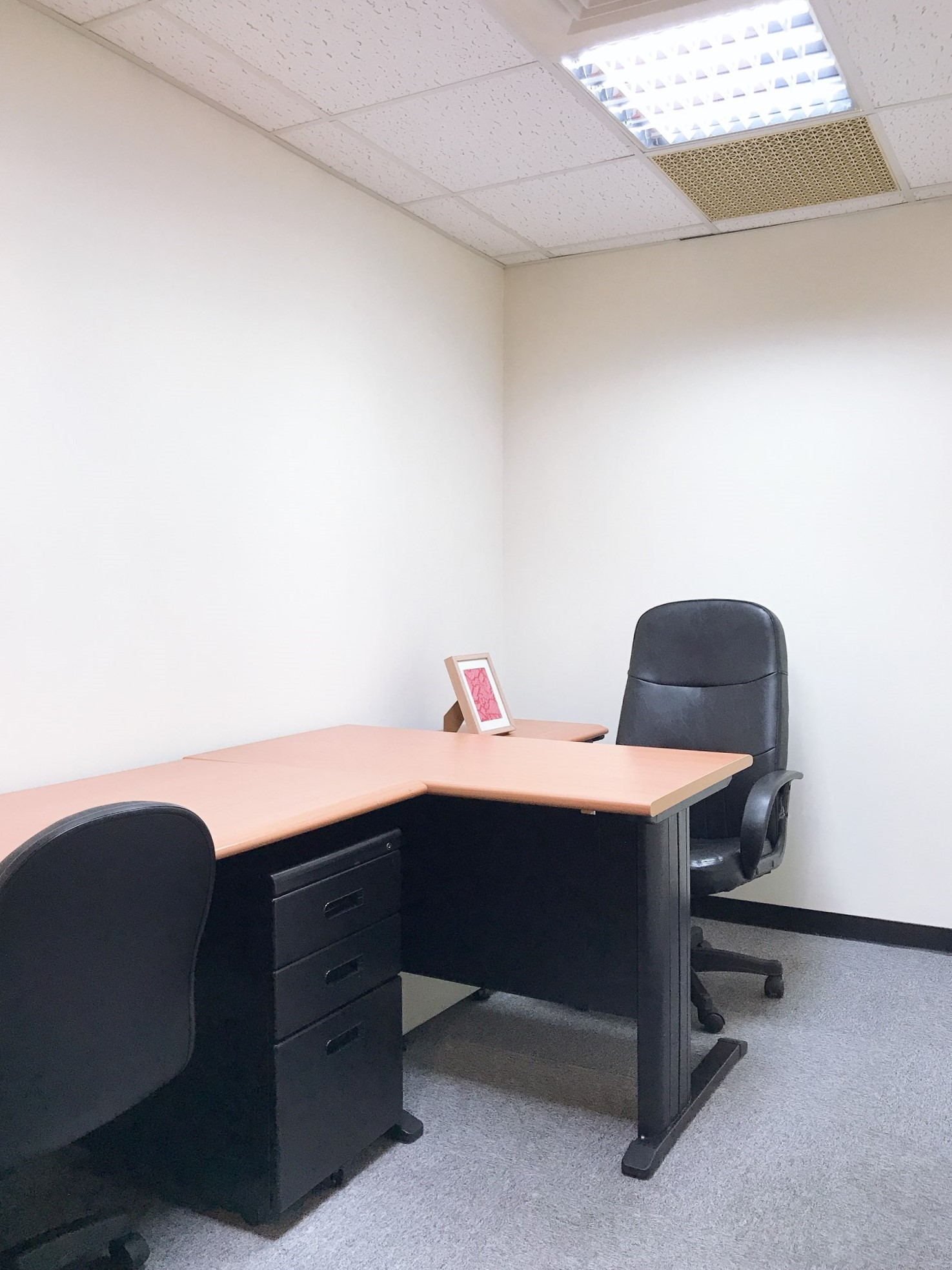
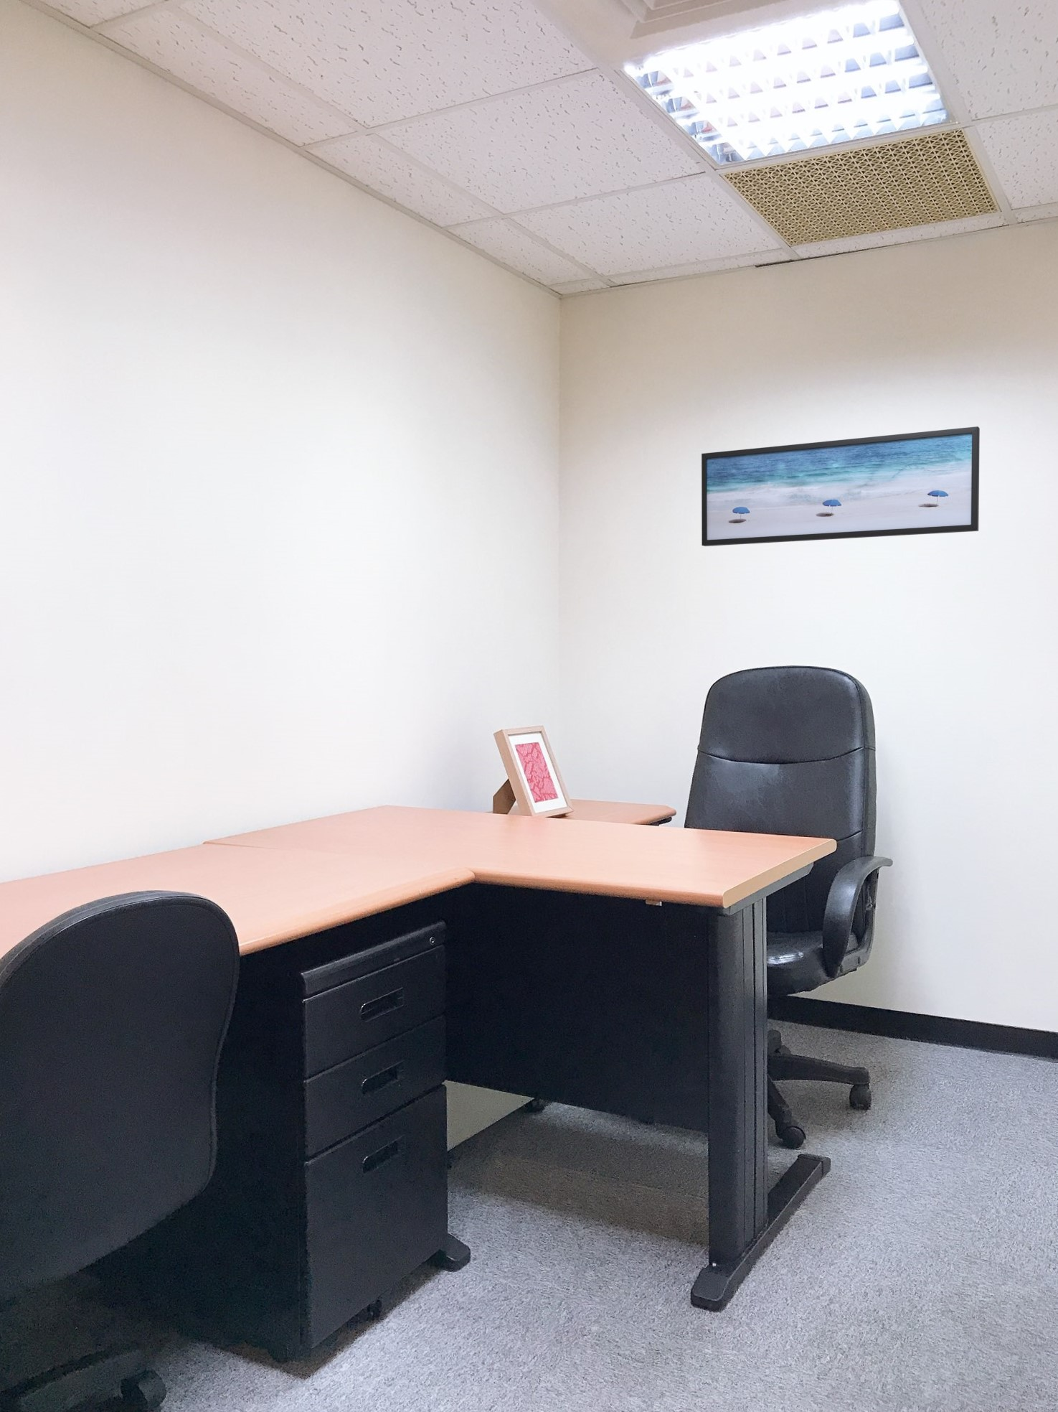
+ wall art [701,426,980,547]
